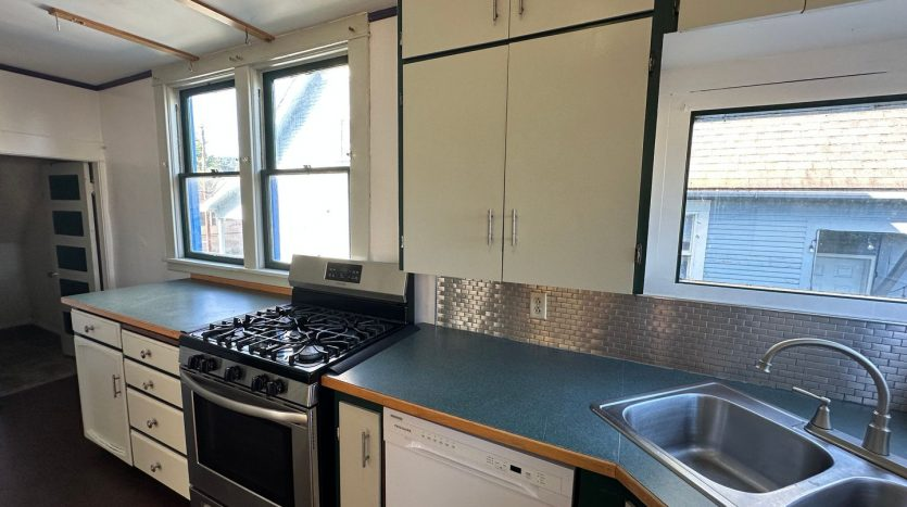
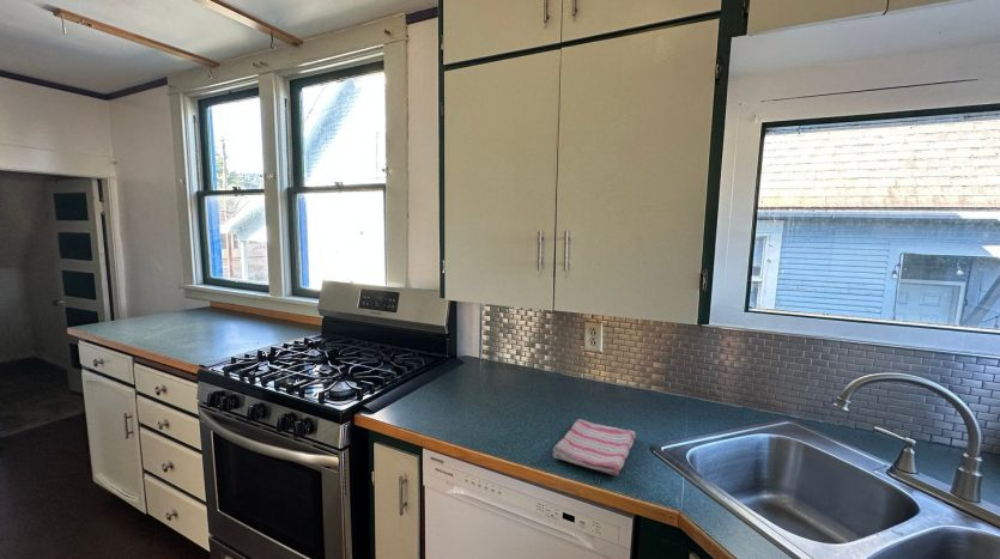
+ dish towel [552,418,637,476]
